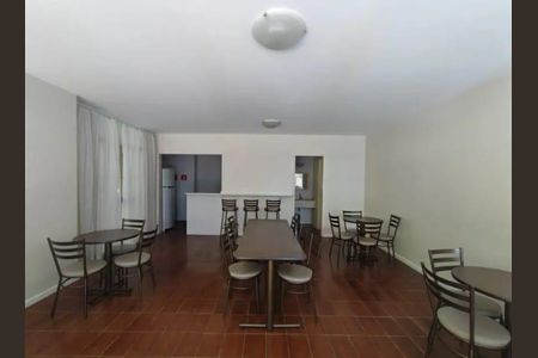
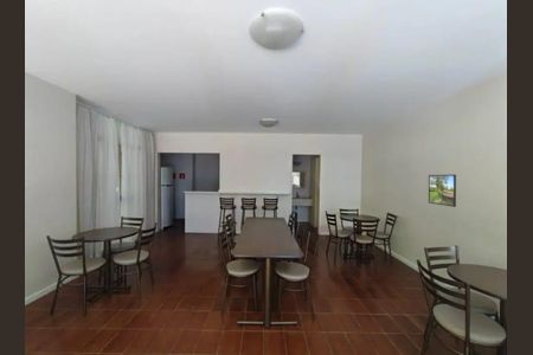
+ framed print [428,174,457,208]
